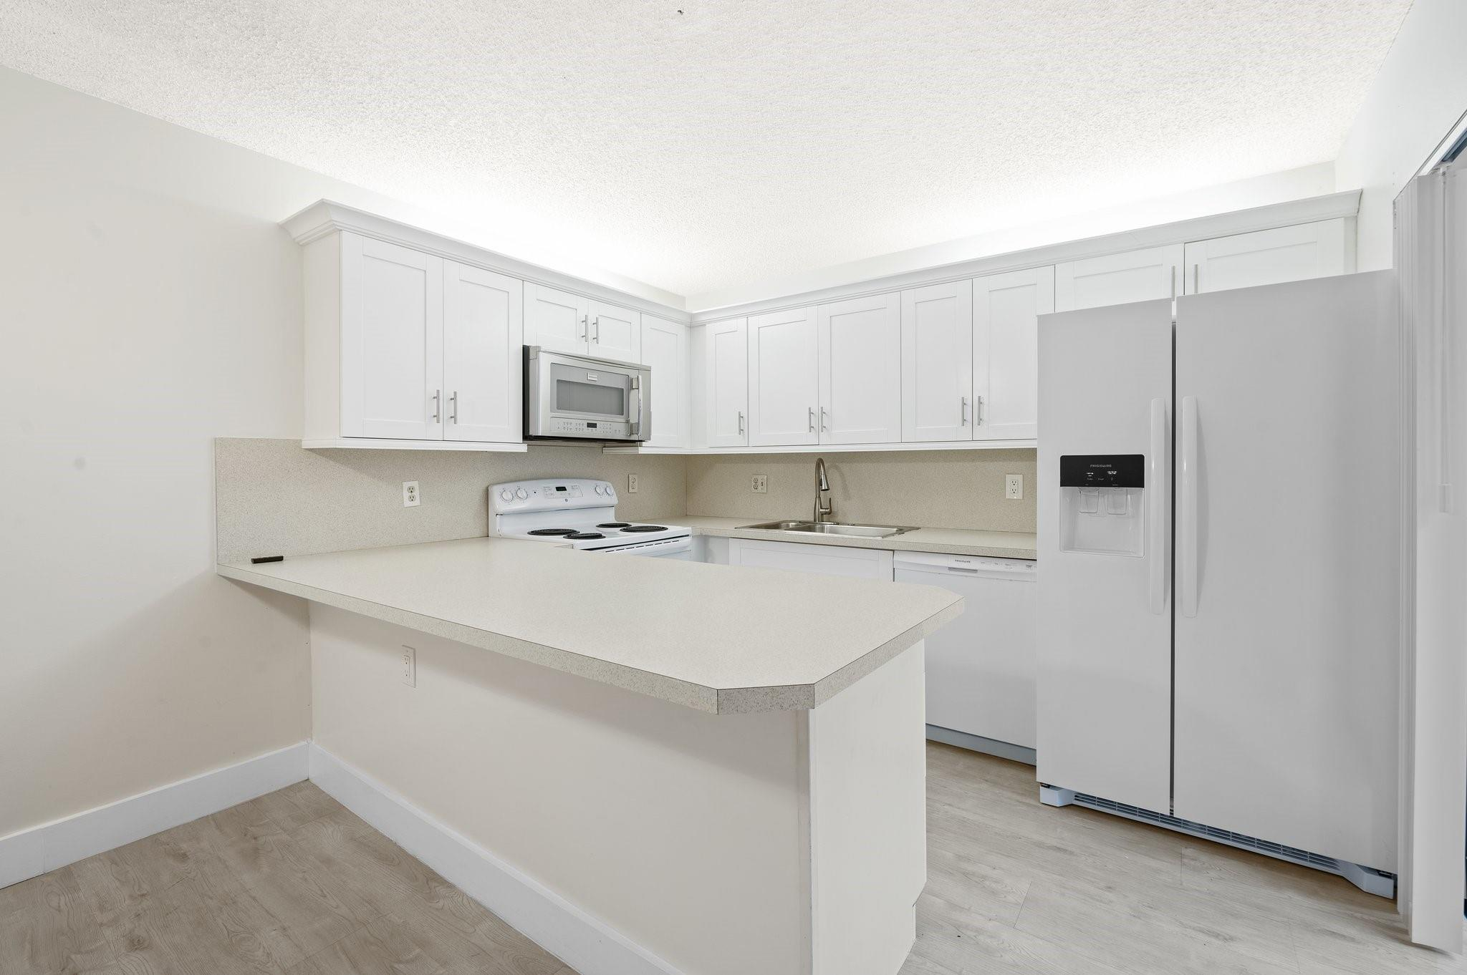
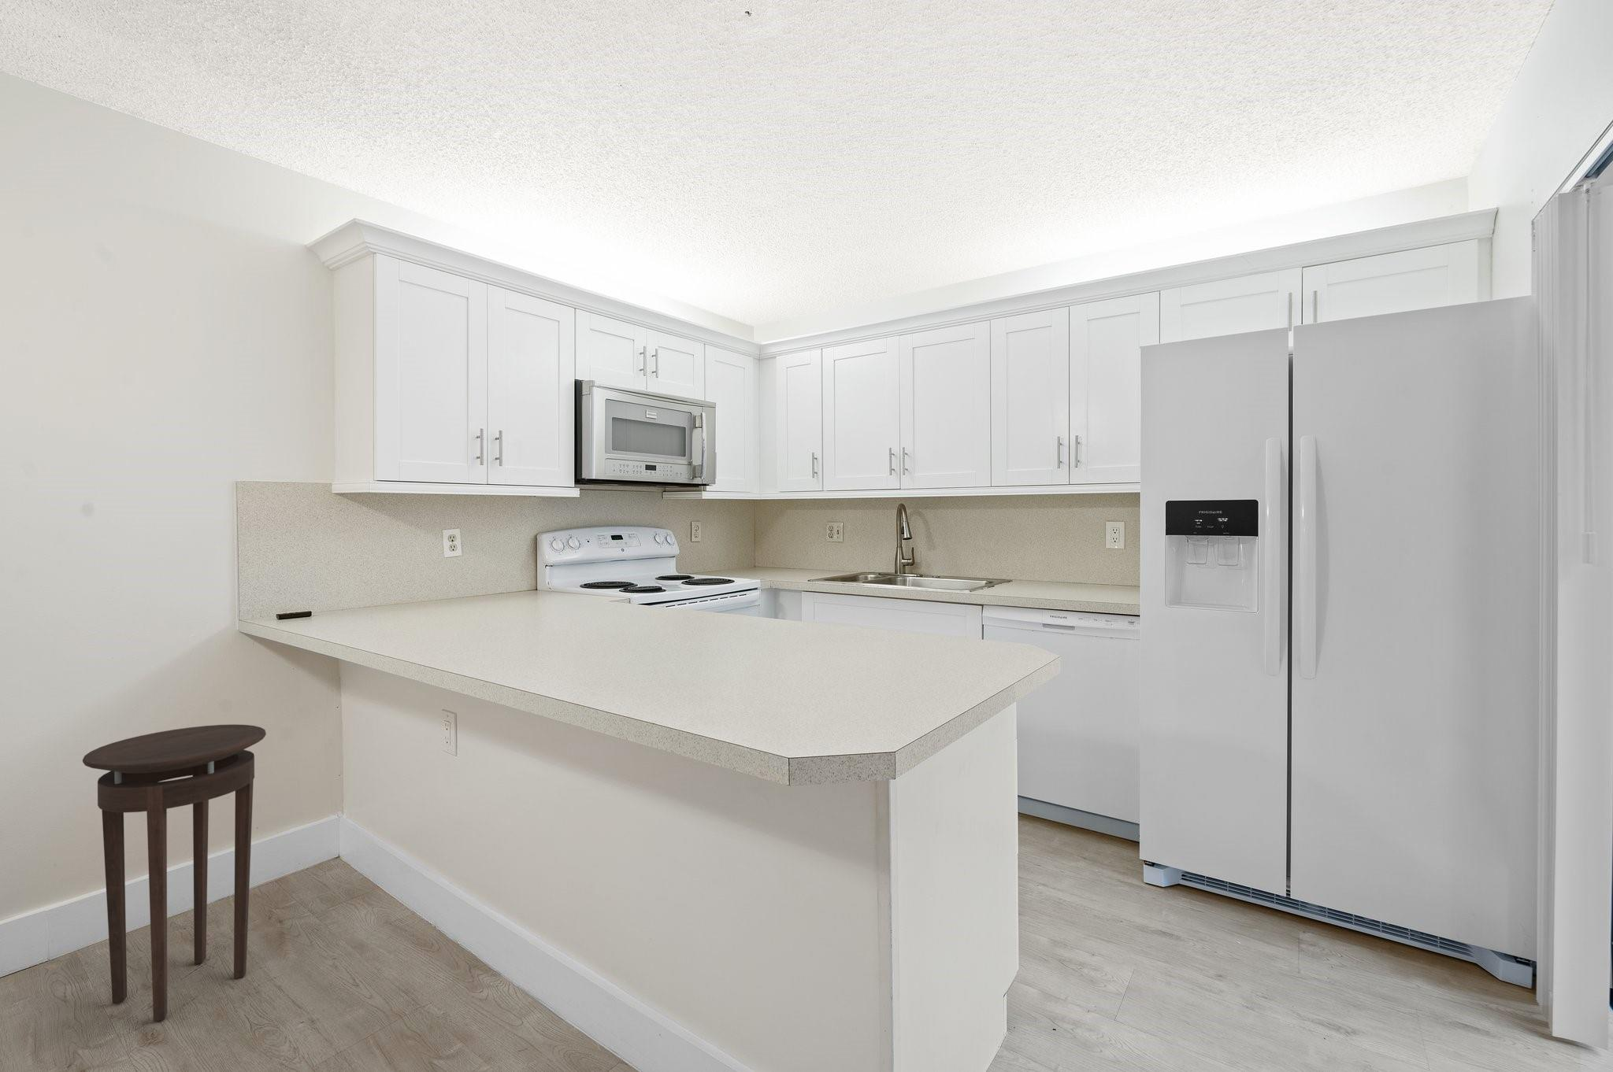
+ stool [81,724,267,1023]
